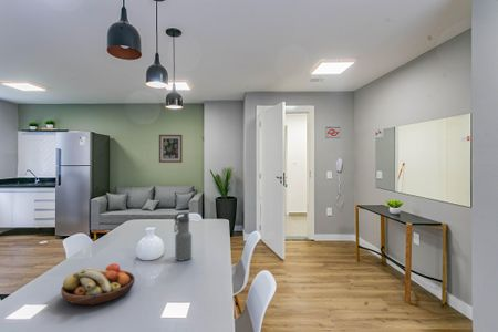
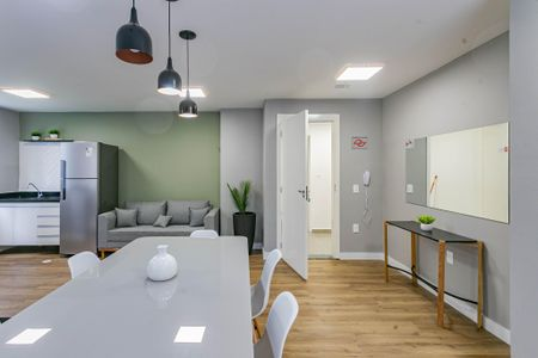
- water bottle [173,211,193,261]
- fruit bowl [60,262,136,307]
- wall art [158,134,184,164]
